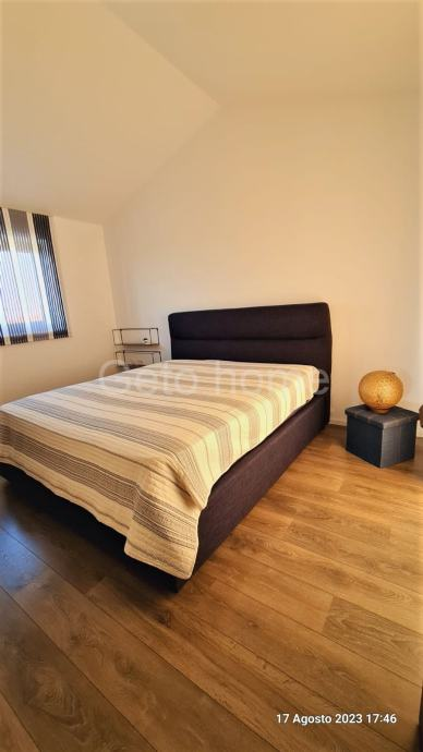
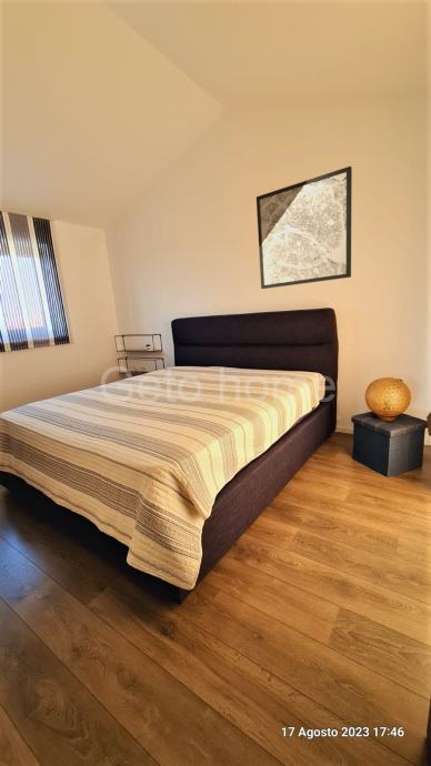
+ wall art [255,165,353,290]
